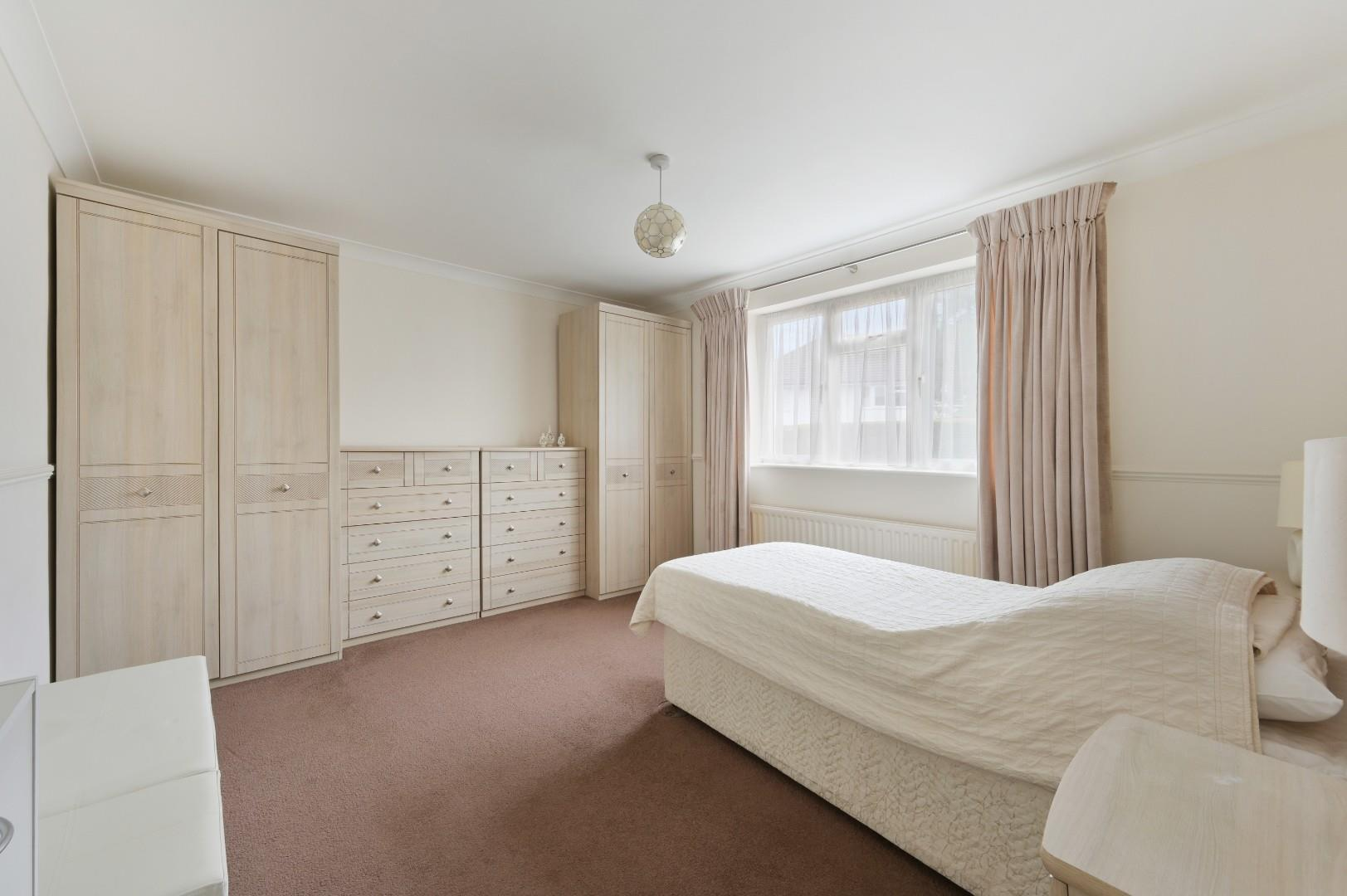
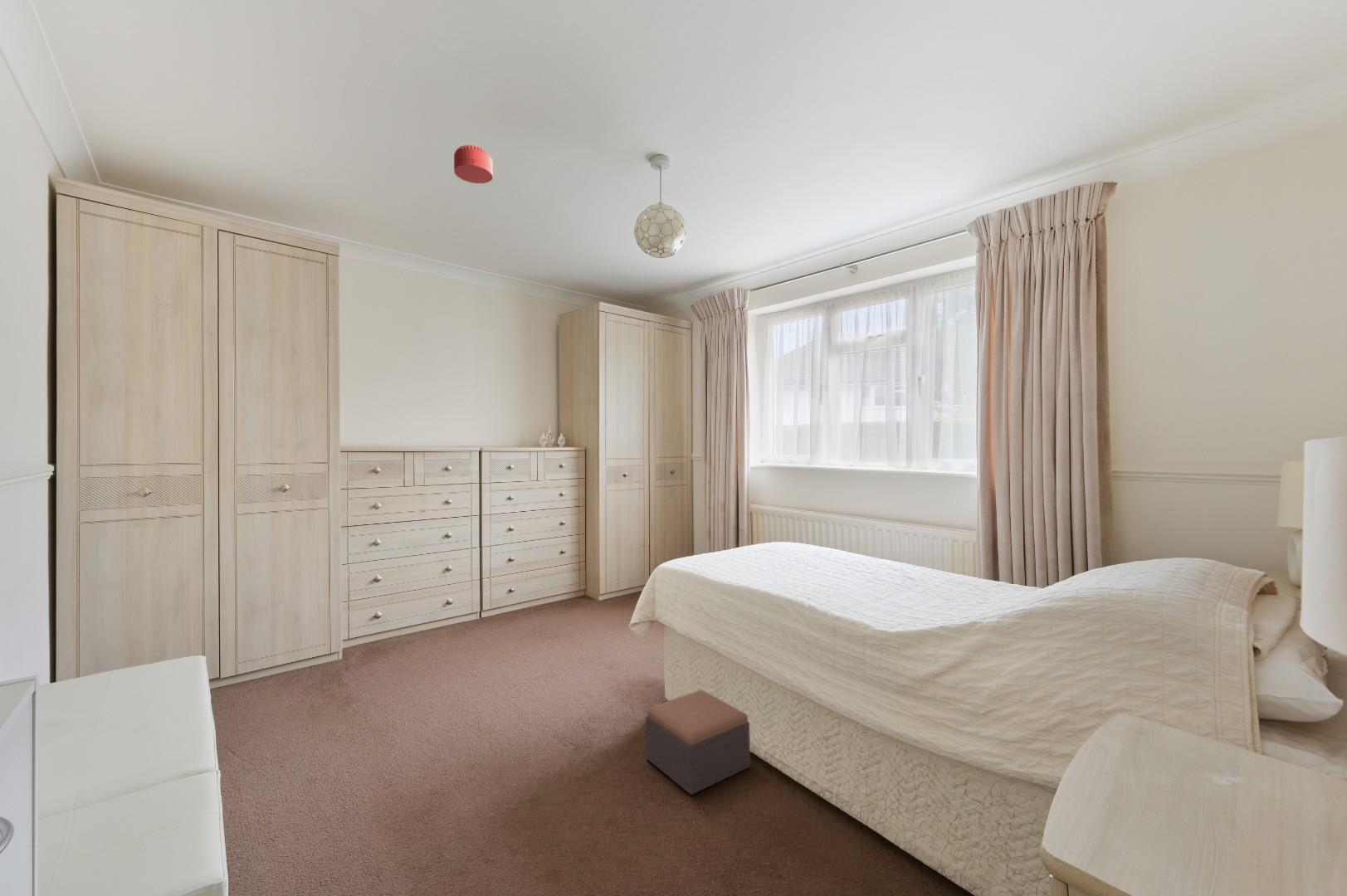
+ footstool [645,689,751,796]
+ smoke detector [453,144,494,184]
